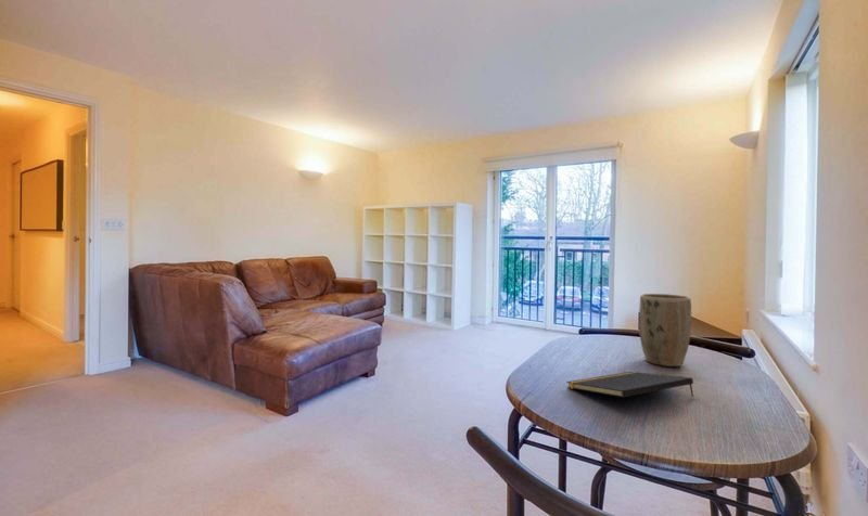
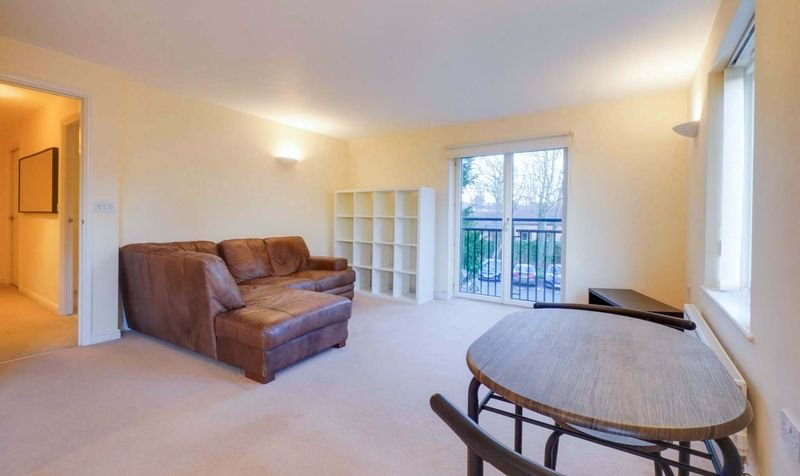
- plant pot [638,293,692,367]
- notepad [565,371,694,399]
